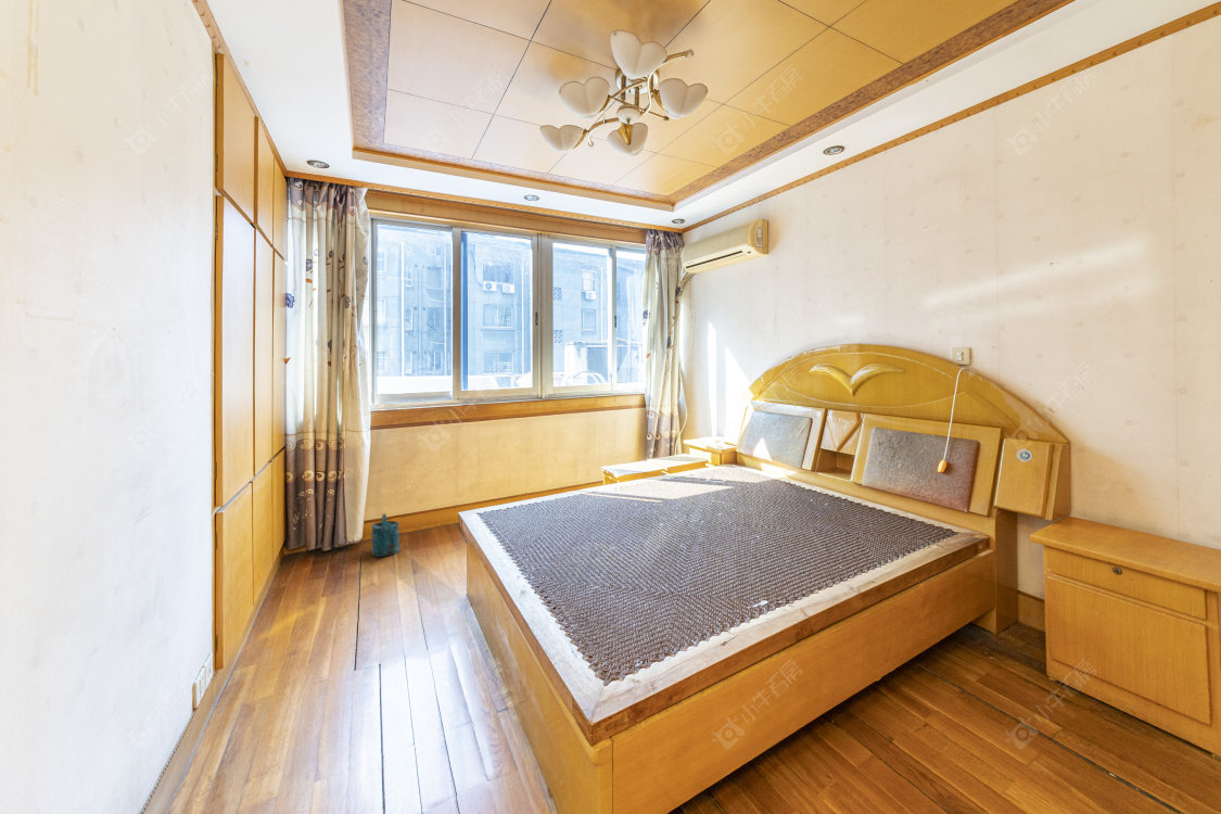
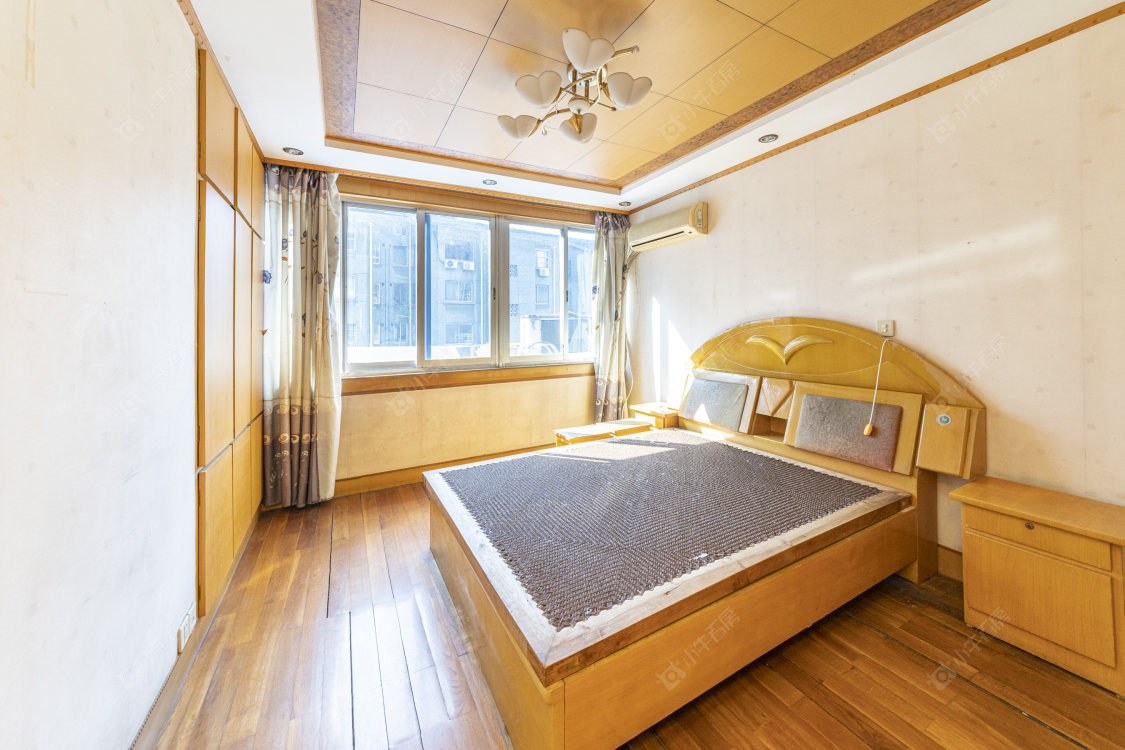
- watering can [370,512,400,558]
